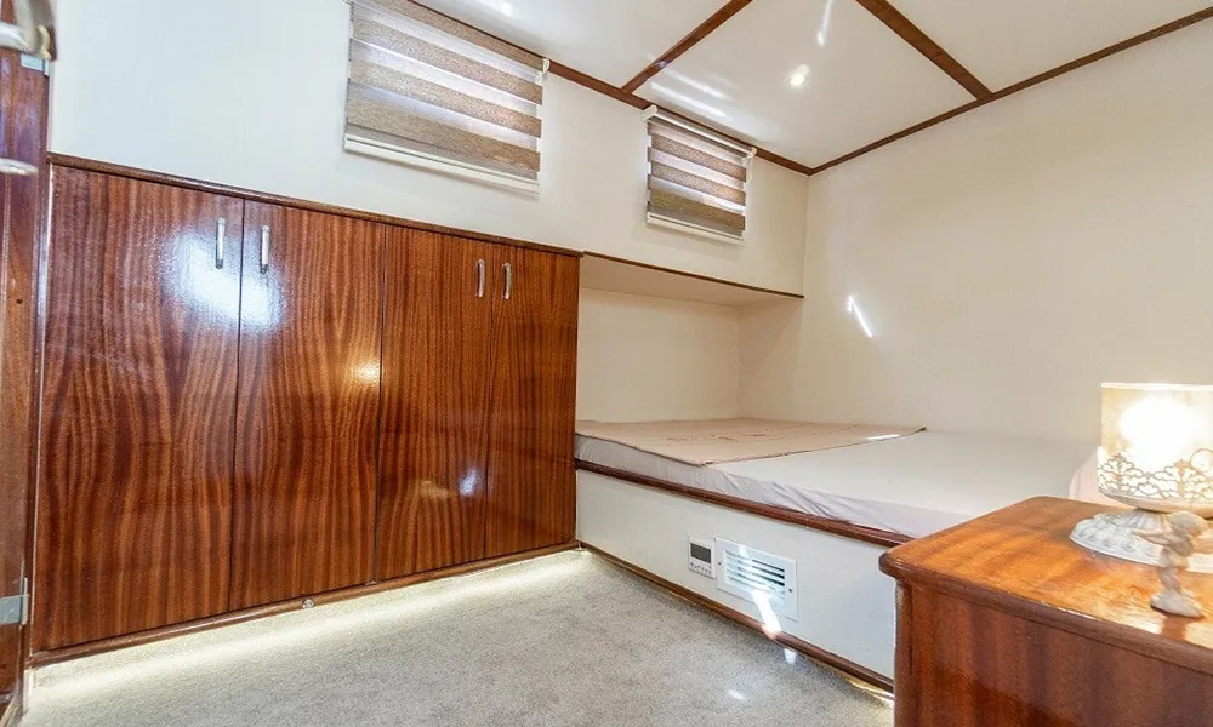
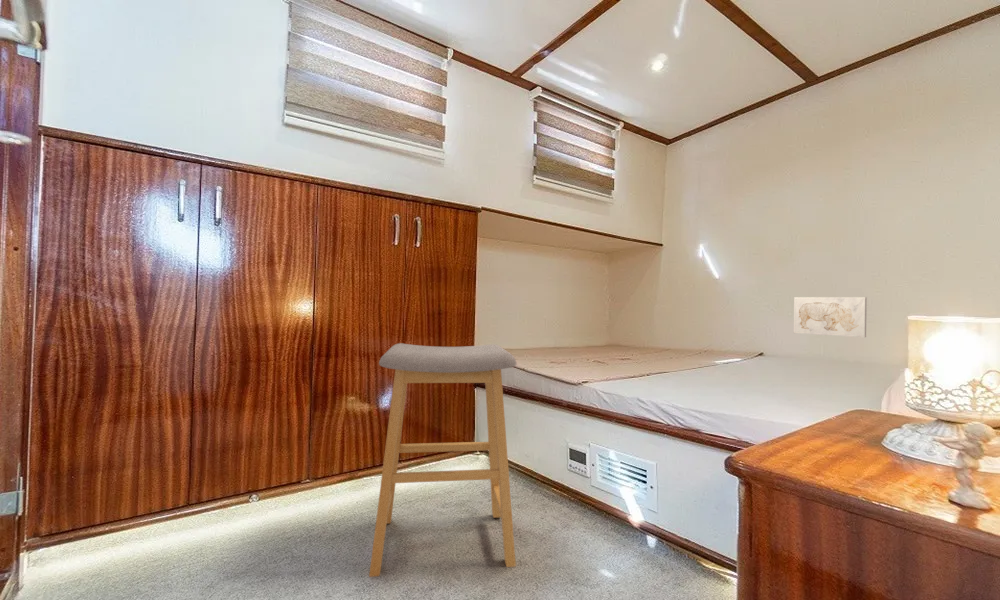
+ wall art [793,296,868,338]
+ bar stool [368,342,518,578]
